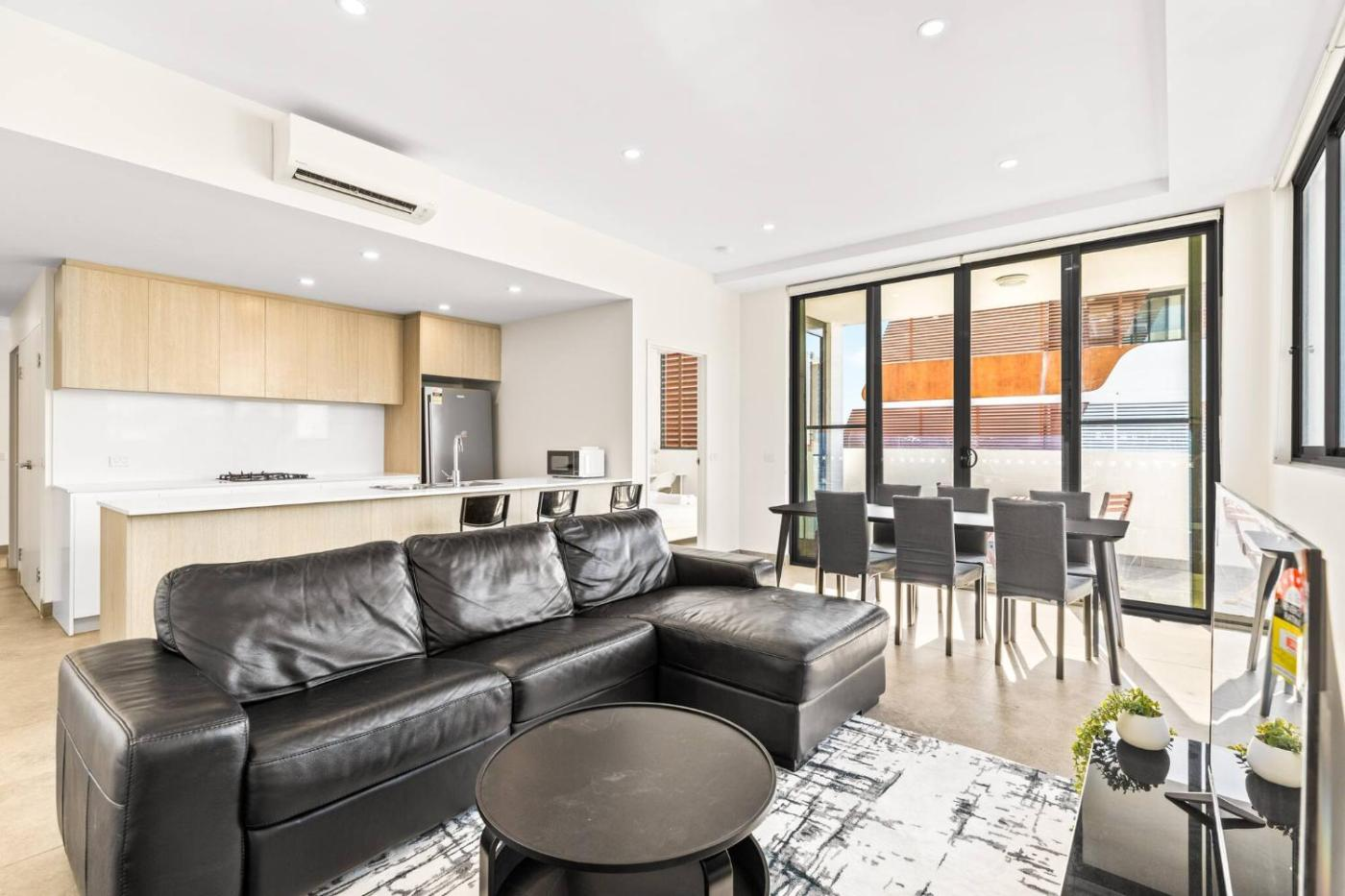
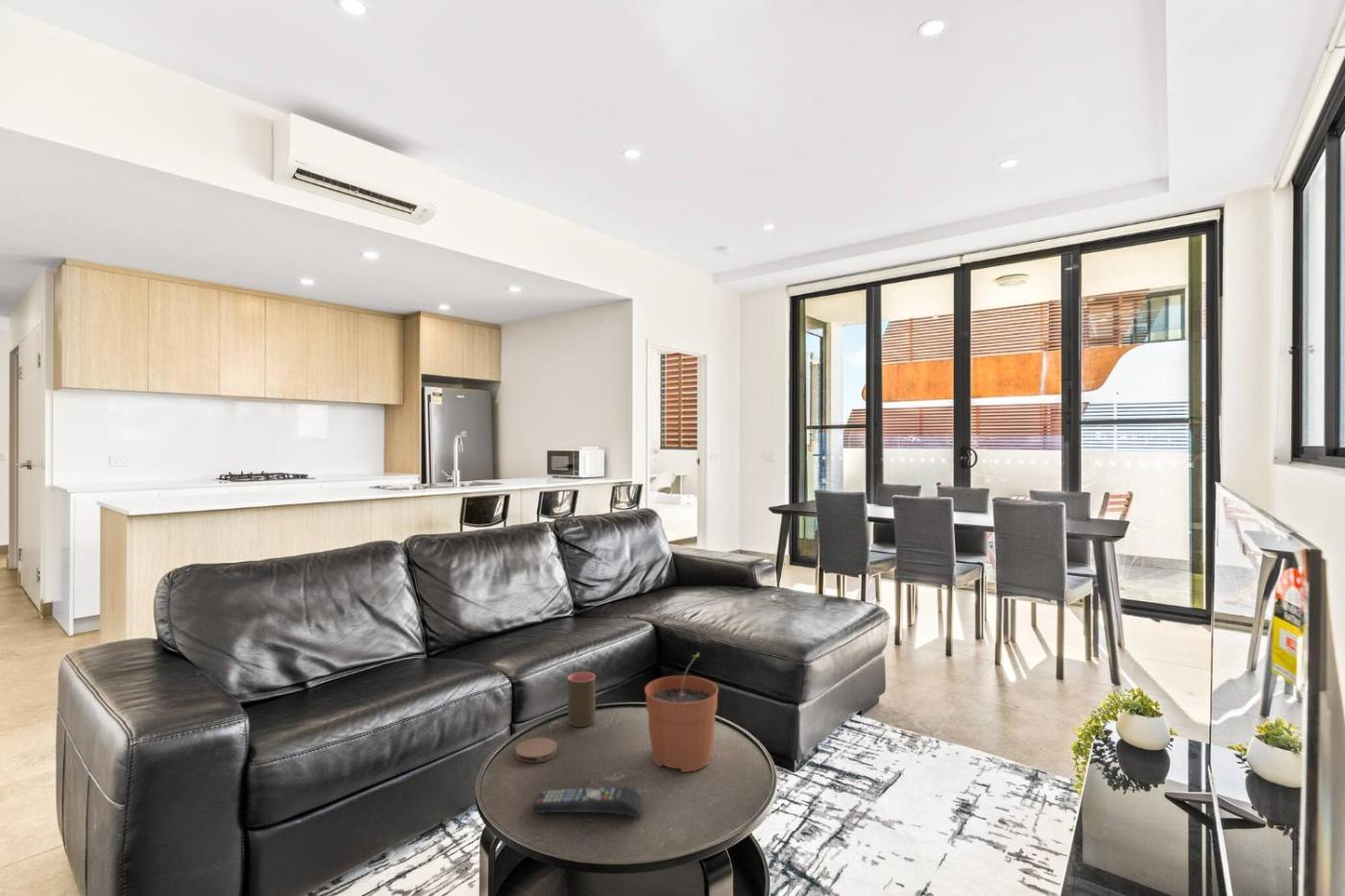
+ coaster [514,737,558,763]
+ plant pot [644,652,720,773]
+ remote control [532,786,644,818]
+ cup [567,671,597,728]
